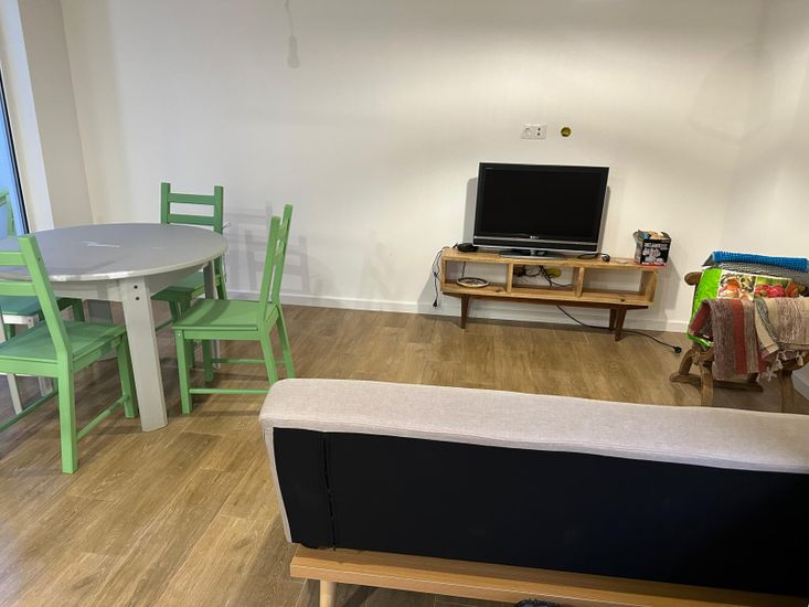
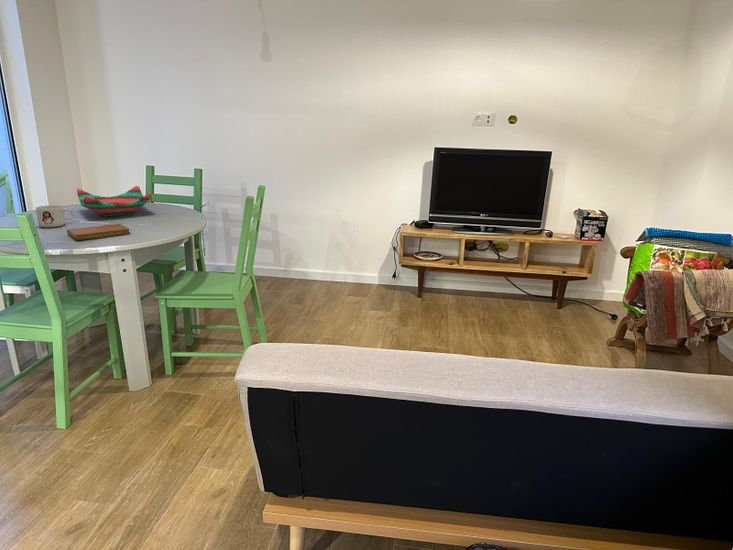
+ decorative bowl [76,185,152,217]
+ notebook [66,223,131,241]
+ mug [35,204,75,228]
